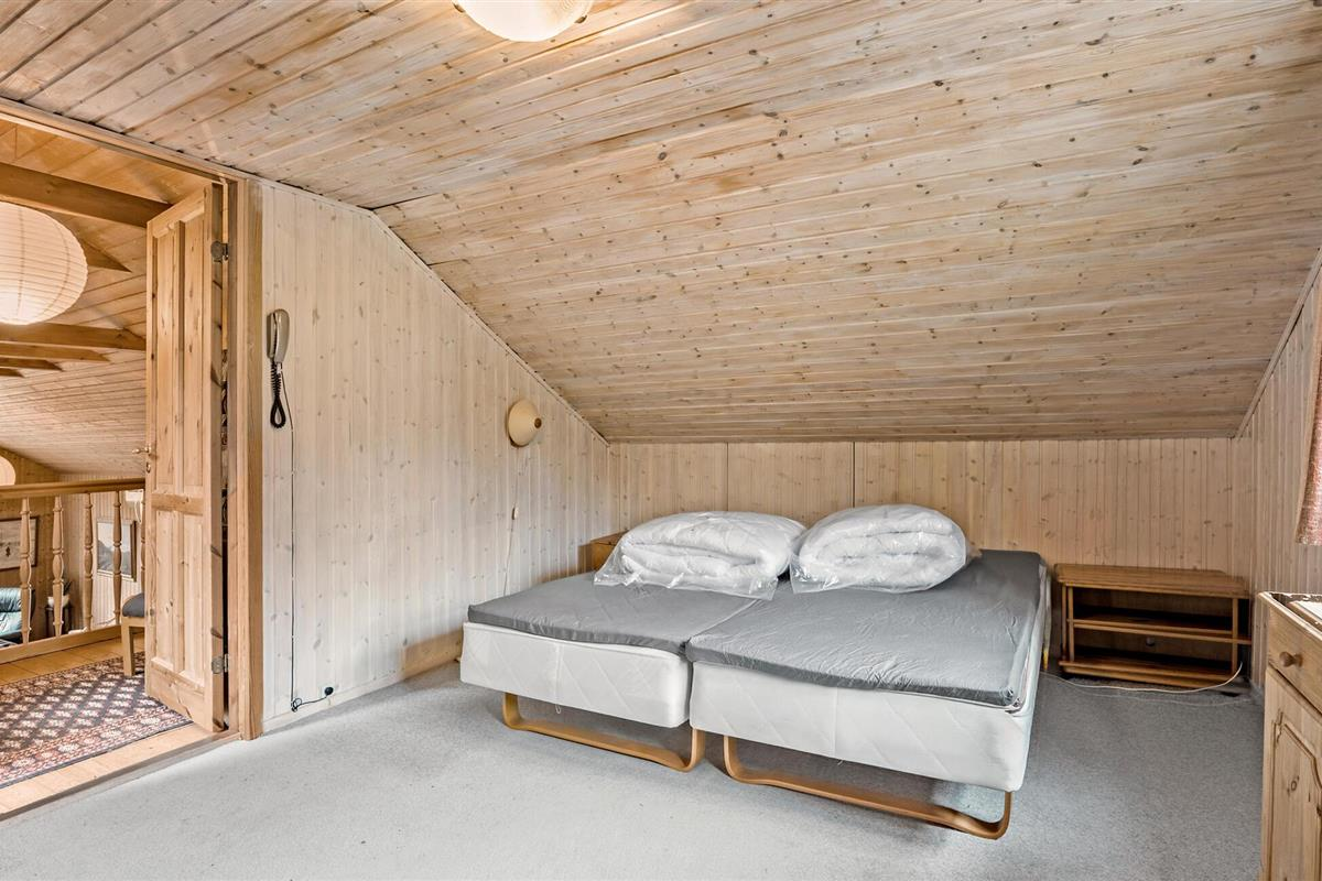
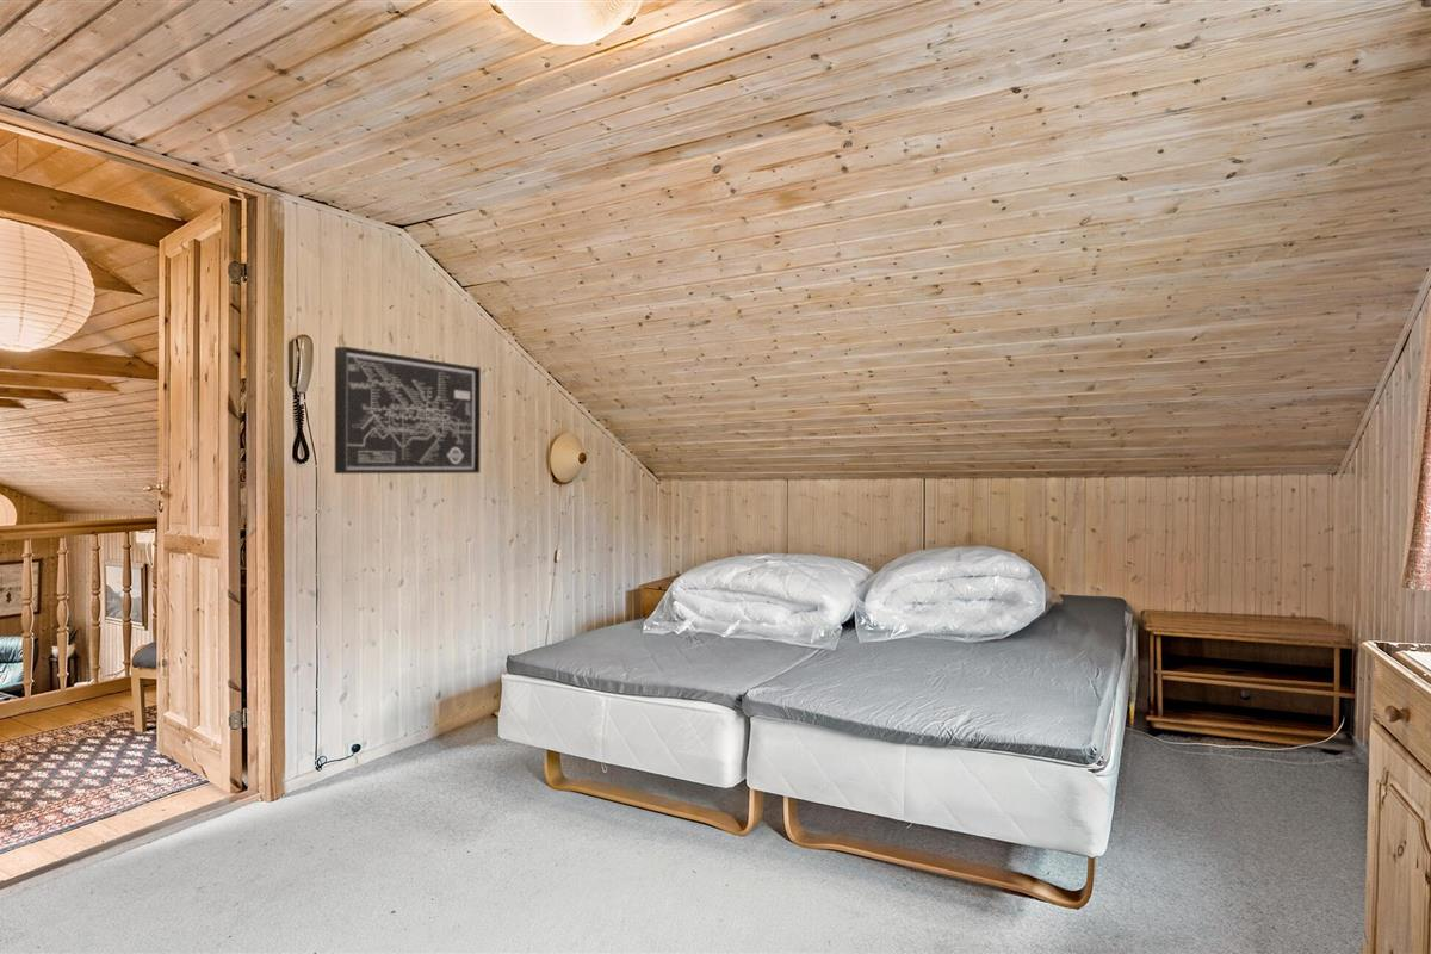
+ wall art [334,346,482,475]
